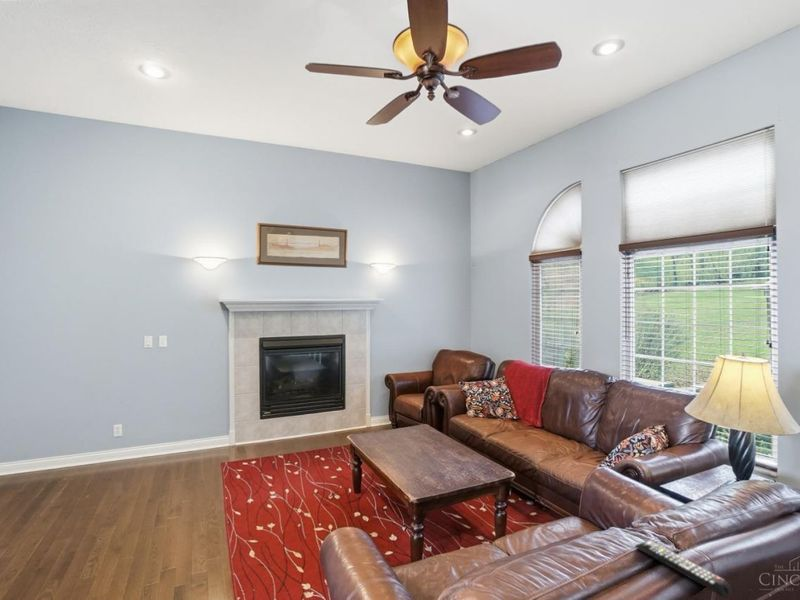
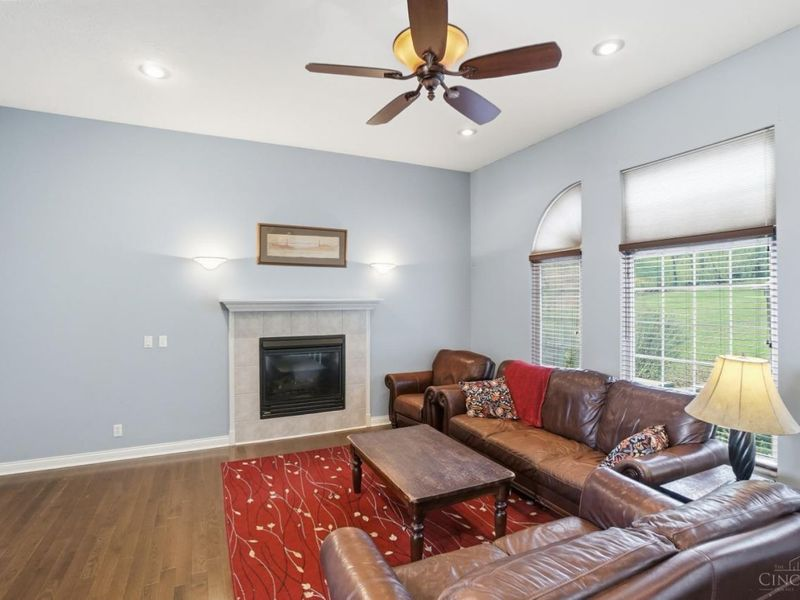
- remote control [634,539,733,599]
